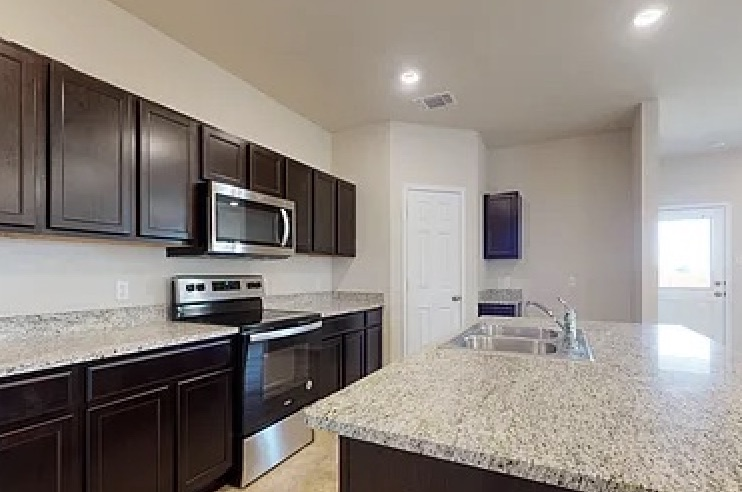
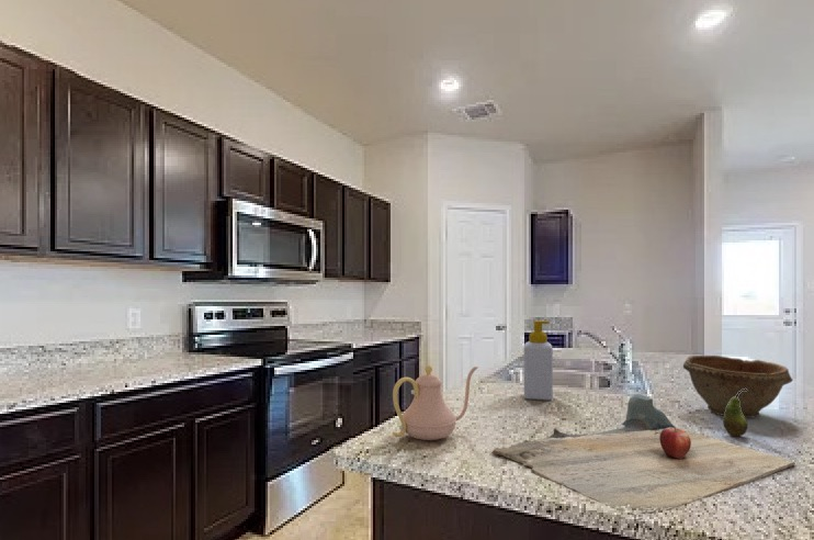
+ cutting board [490,393,796,520]
+ soap bottle [523,319,554,402]
+ fruit [722,389,748,438]
+ teapot [392,364,479,441]
+ bowl [682,355,794,419]
